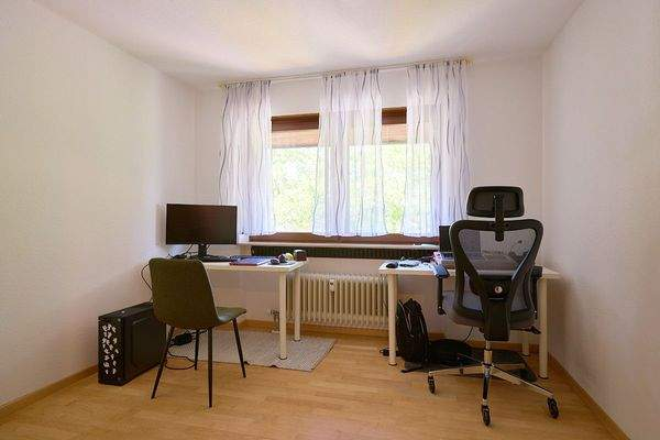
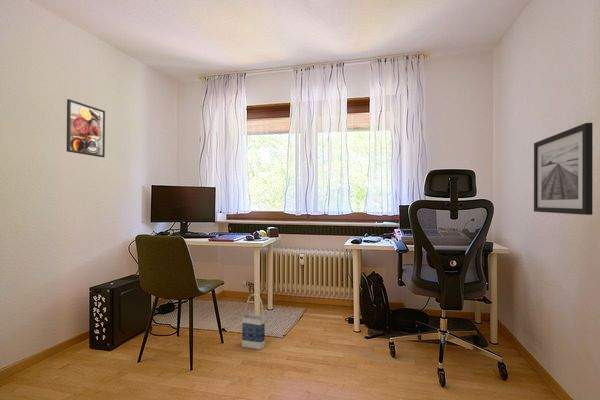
+ bag [241,293,266,350]
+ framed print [66,98,106,158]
+ wall art [533,122,594,216]
